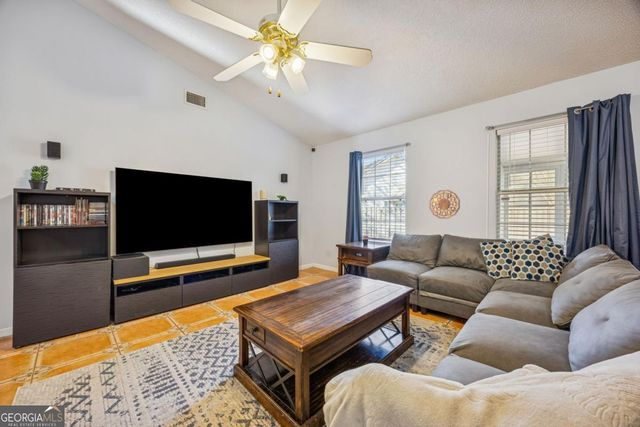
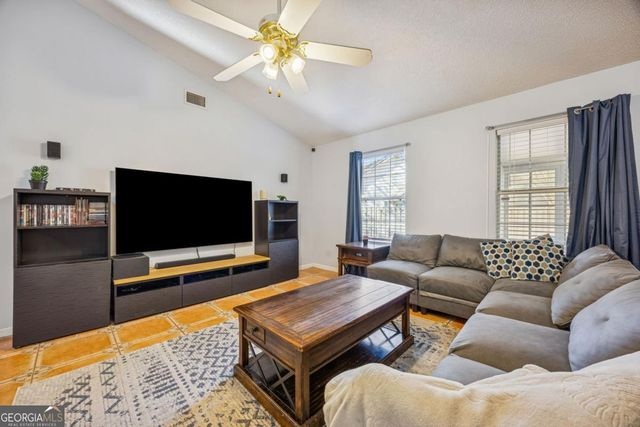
- wall clock [428,189,461,220]
